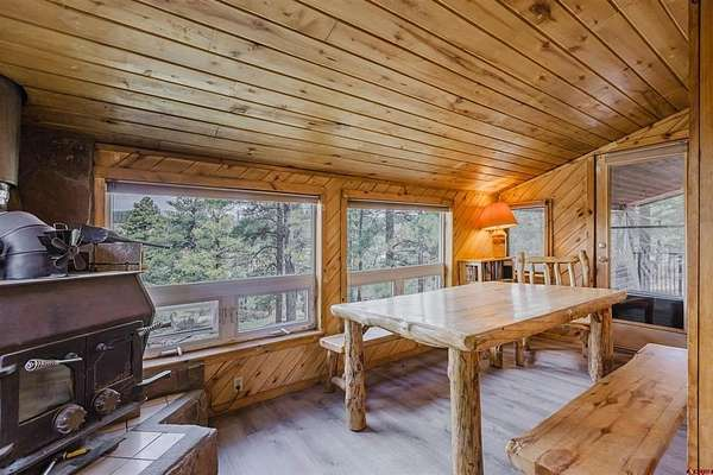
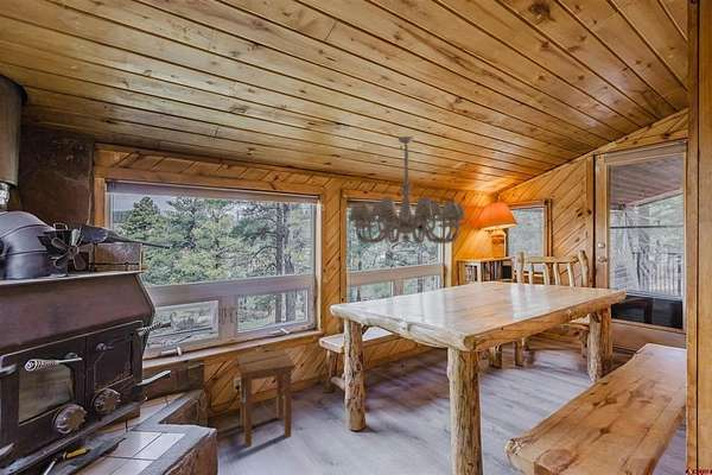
+ chandelier [349,135,466,245]
+ stool [236,349,297,448]
